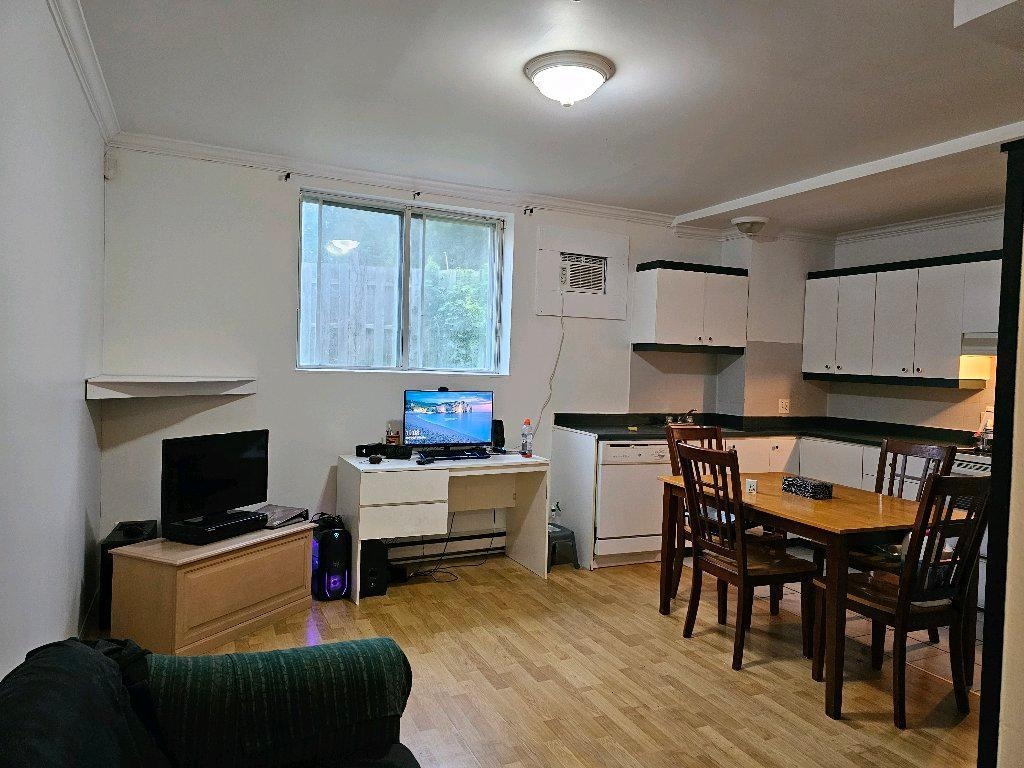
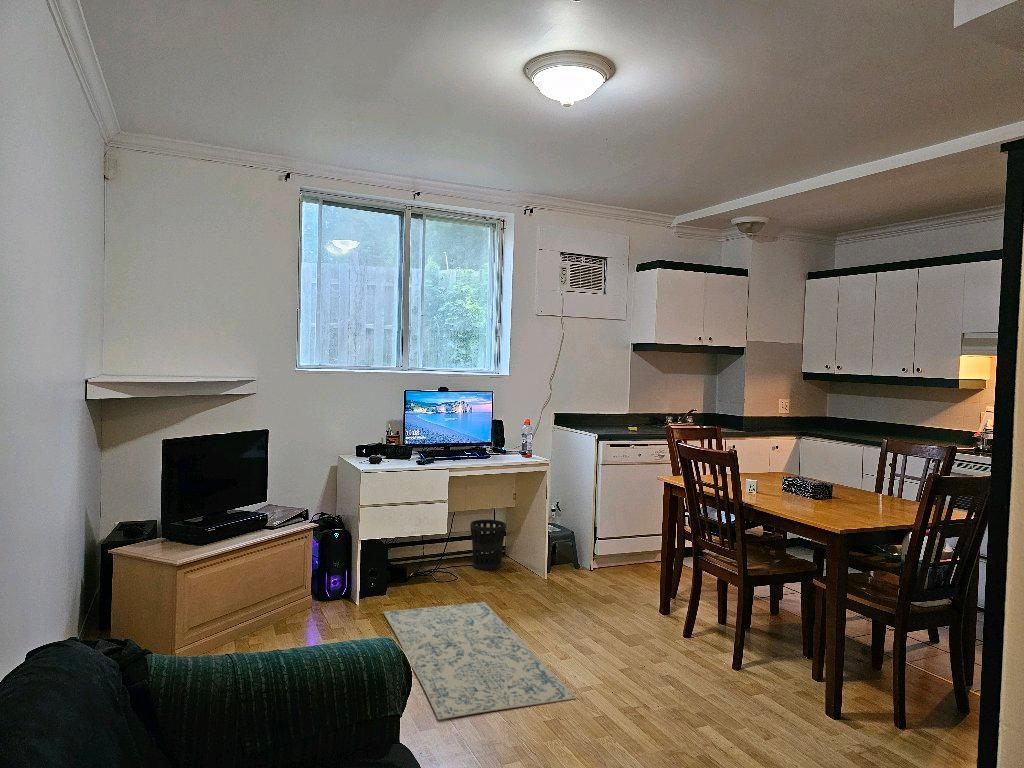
+ wastebasket [469,519,507,571]
+ rug [382,601,577,721]
